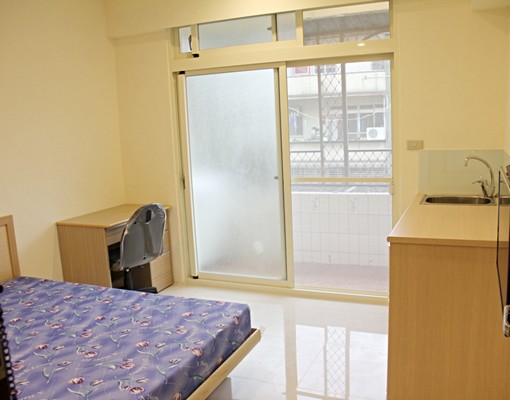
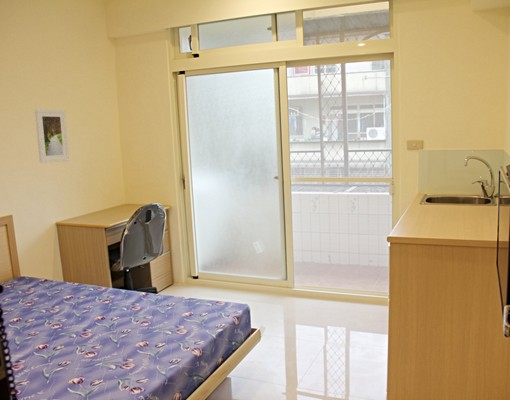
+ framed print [34,108,70,164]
